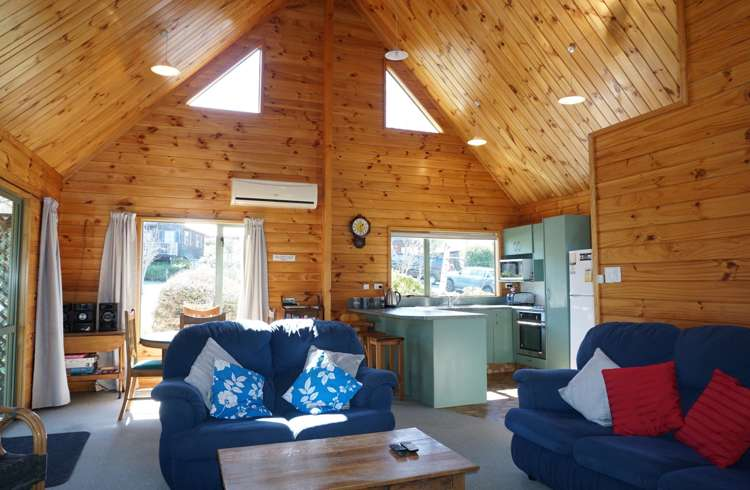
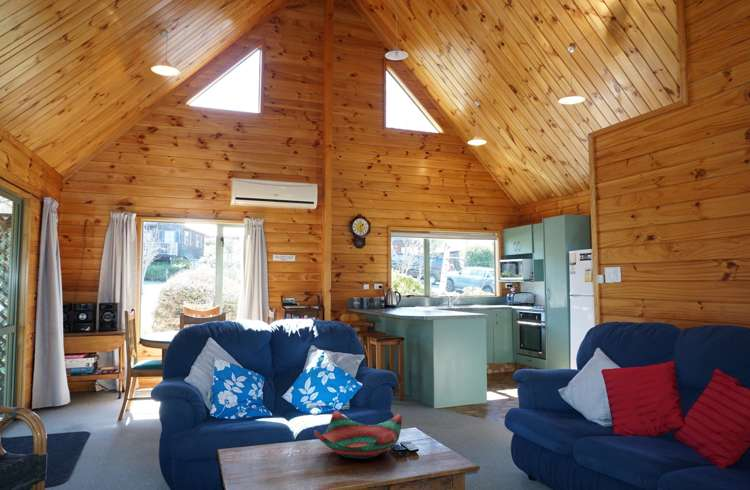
+ decorative bowl [314,410,403,460]
